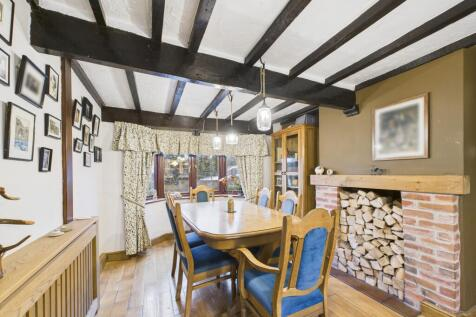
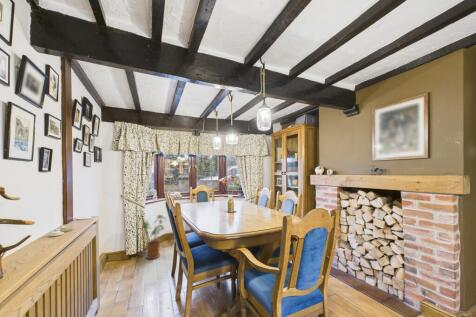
+ house plant [140,214,167,260]
